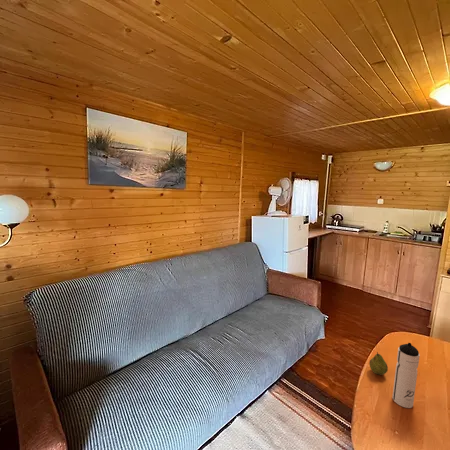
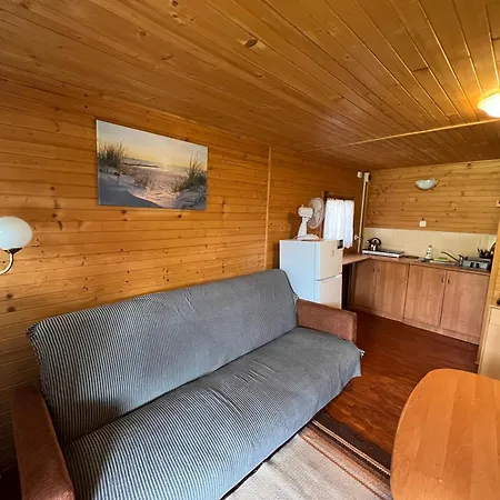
- water bottle [391,342,421,409]
- fruit [368,351,389,376]
